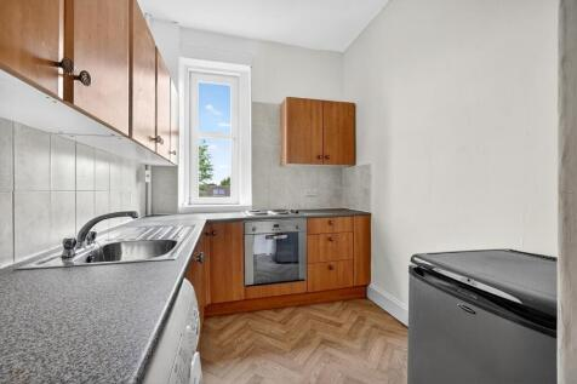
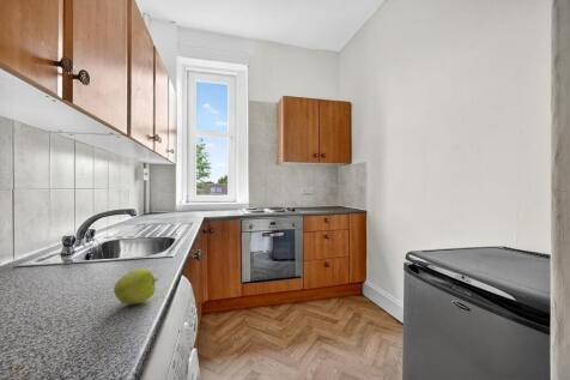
+ apple [113,267,159,306]
